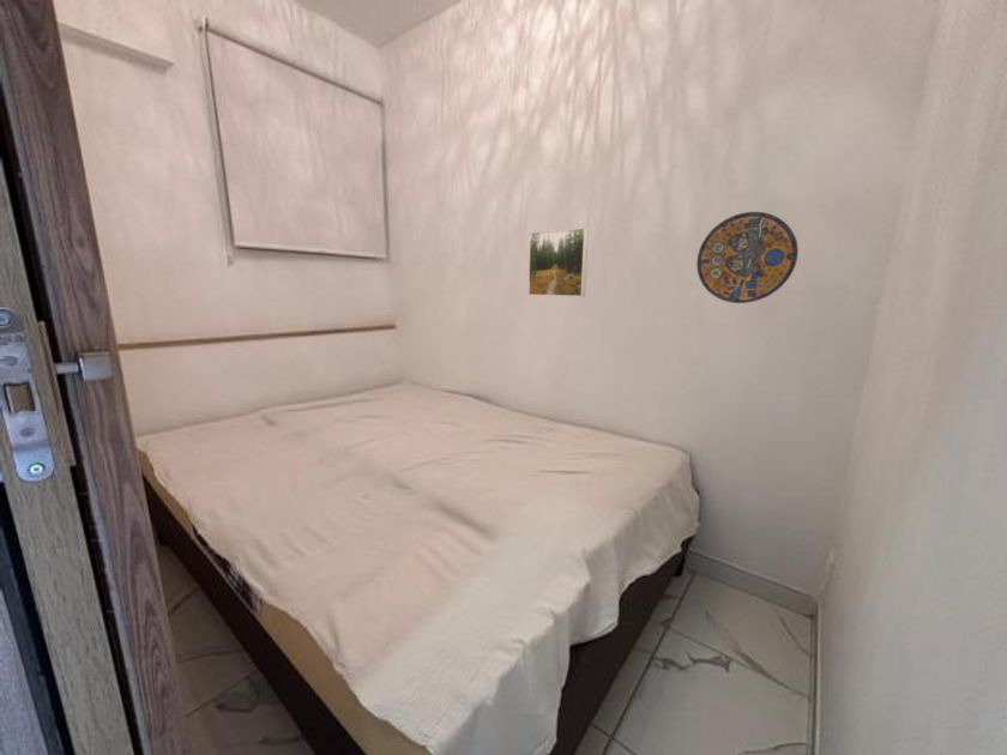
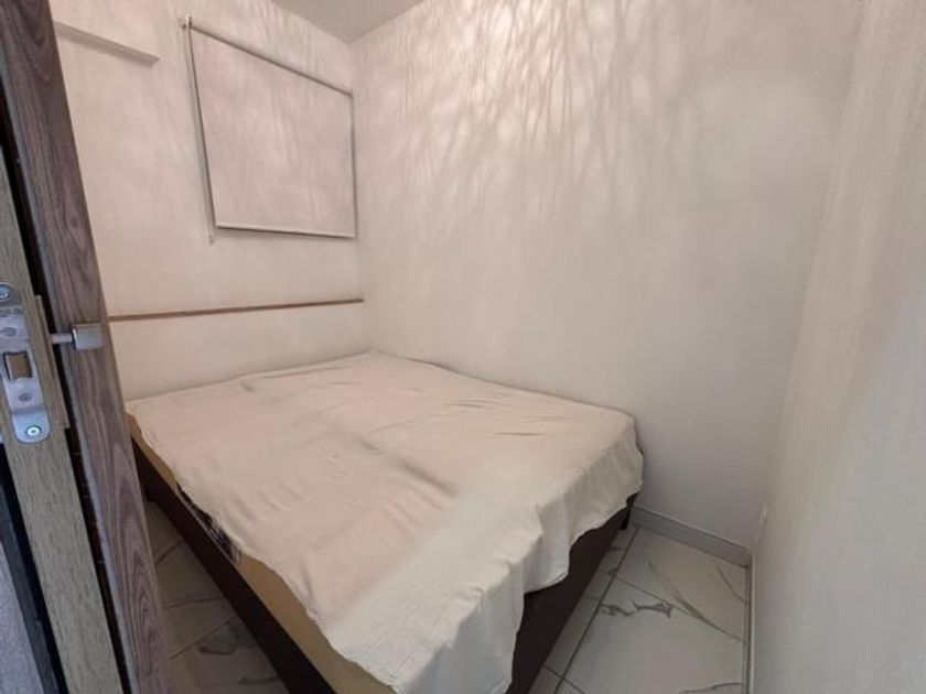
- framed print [527,226,590,298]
- manhole cover [695,211,800,304]
